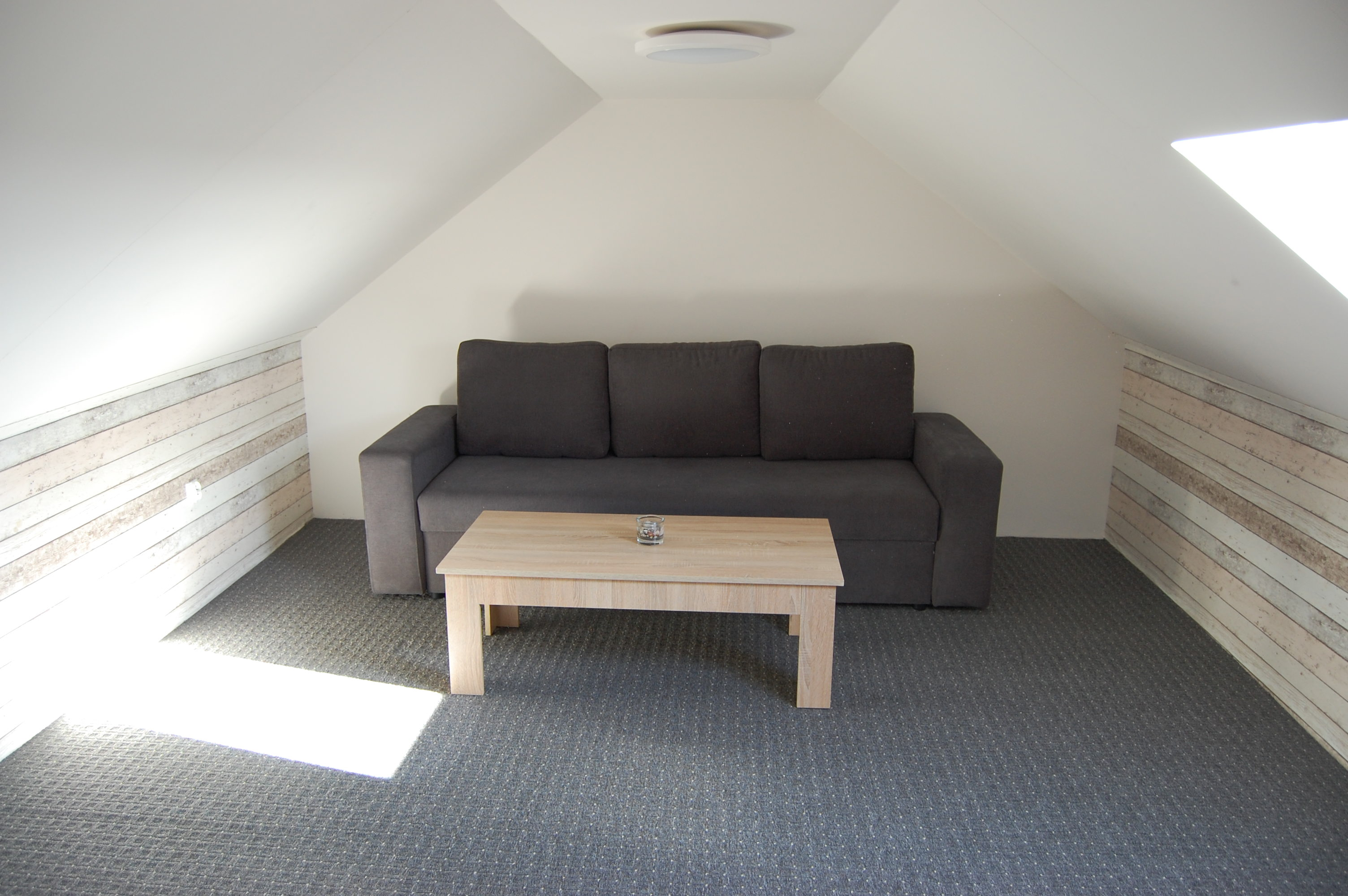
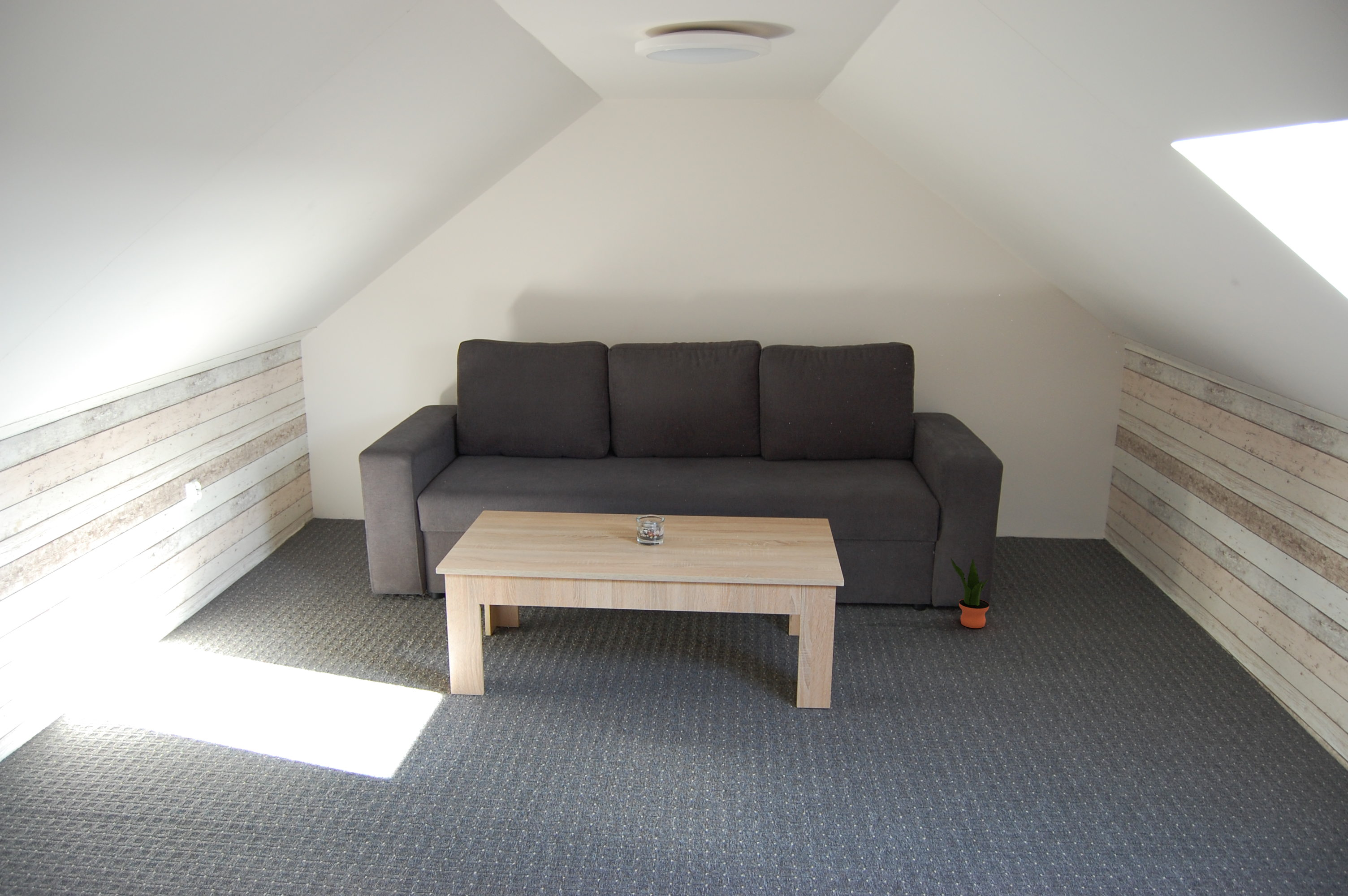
+ potted plant [950,557,990,629]
